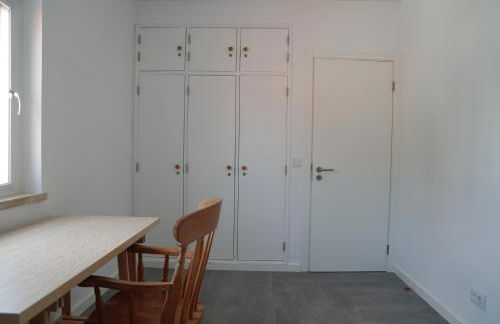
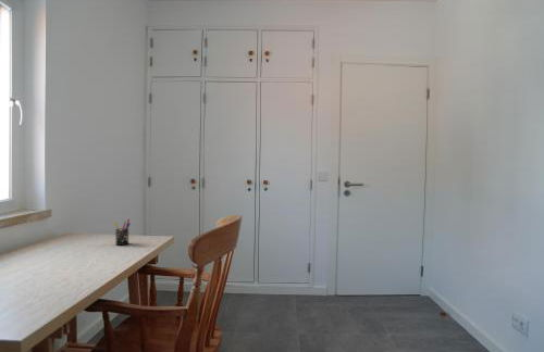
+ pen holder [112,217,132,247]
